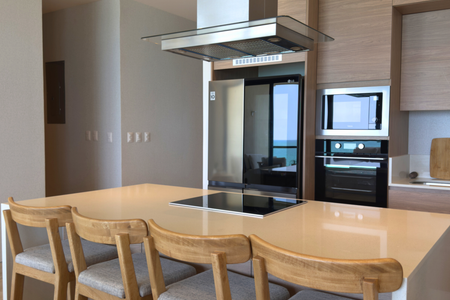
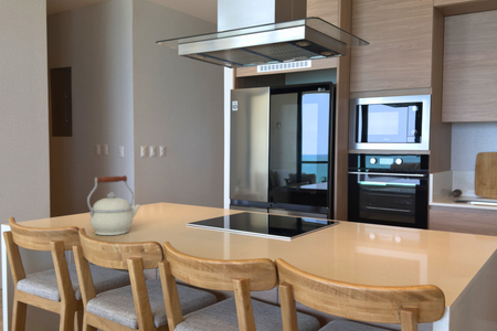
+ kettle [86,174,141,236]
